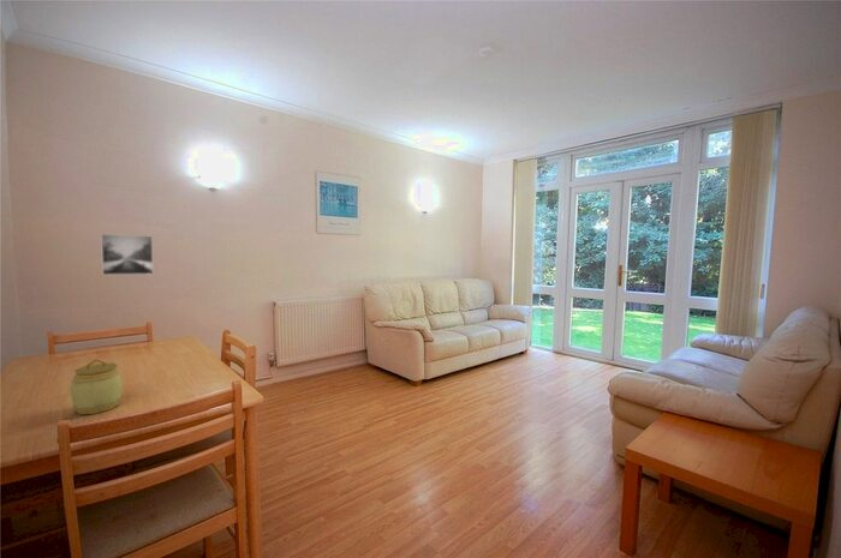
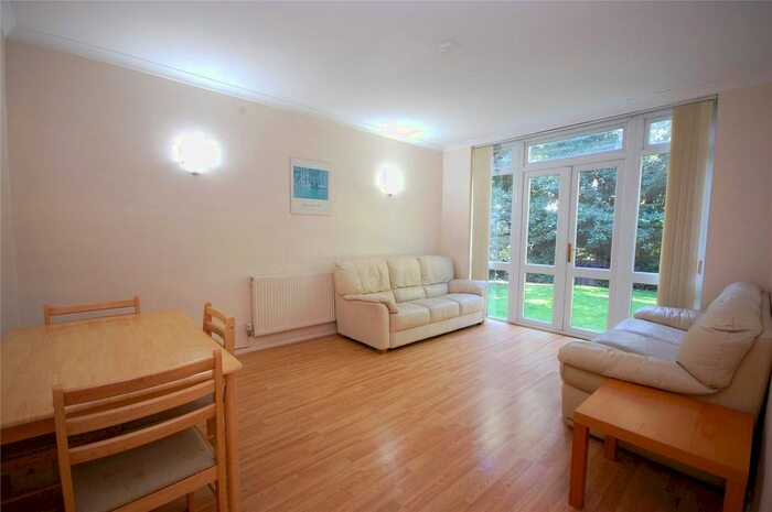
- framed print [100,233,154,276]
- jar [70,358,124,415]
